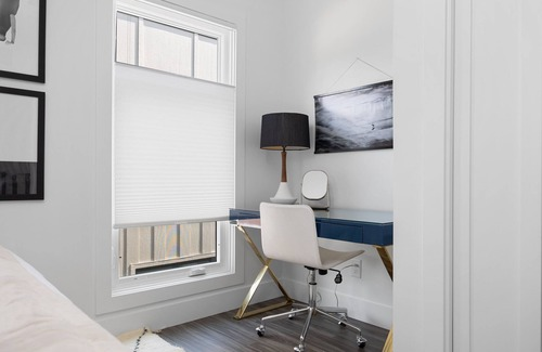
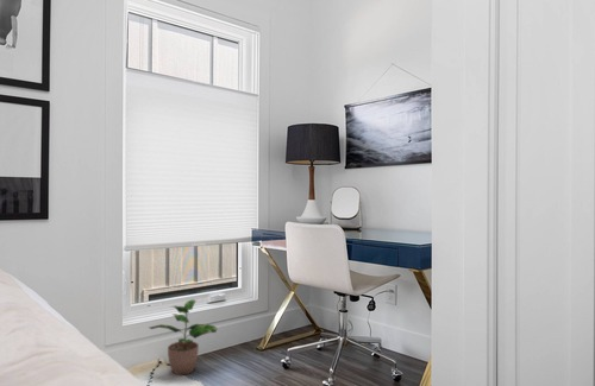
+ potted plant [149,298,218,376]
